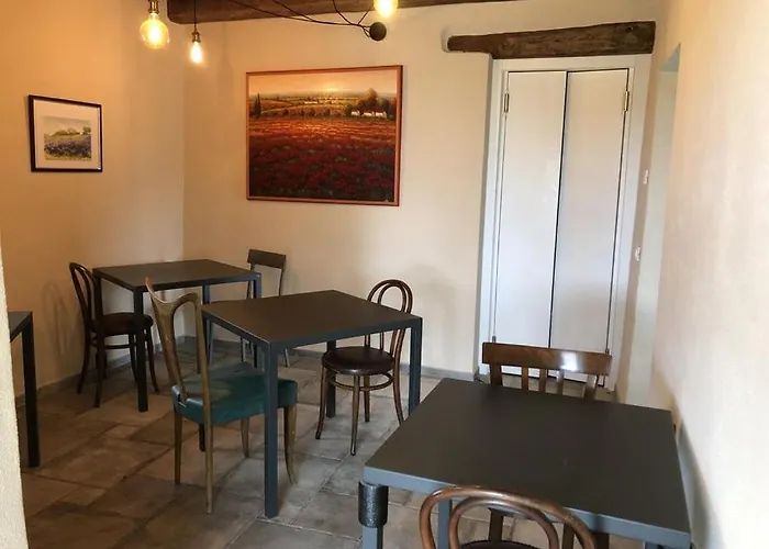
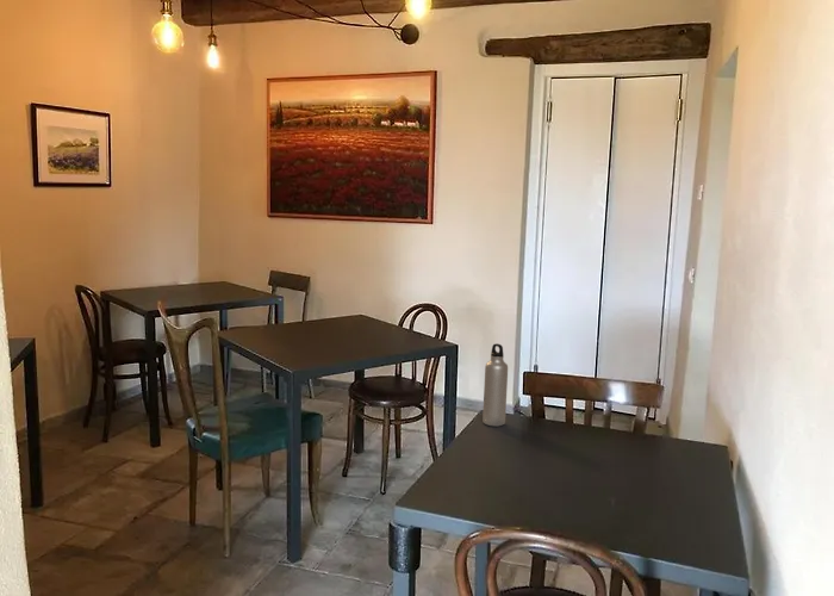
+ water bottle [481,342,509,427]
